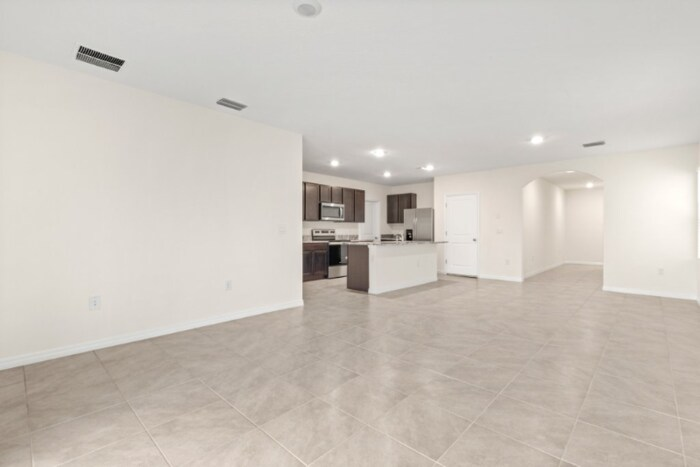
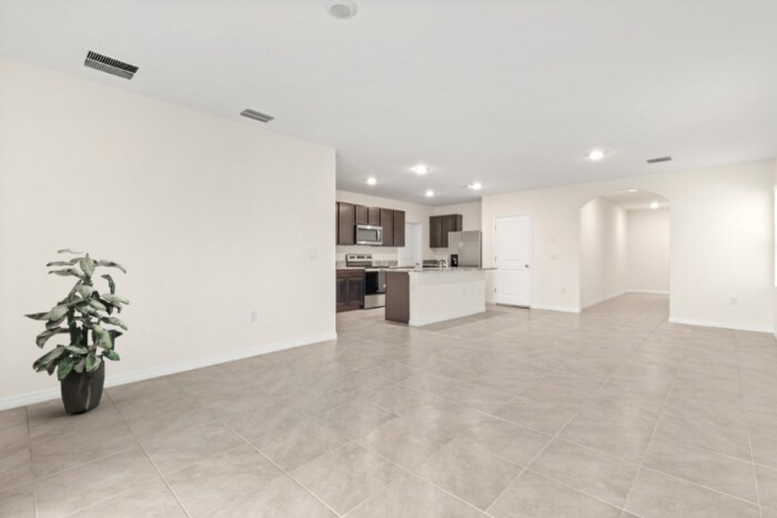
+ indoor plant [22,247,131,414]
